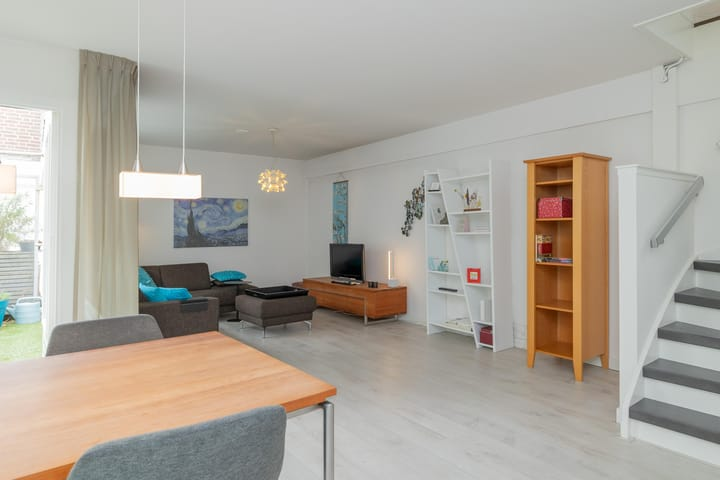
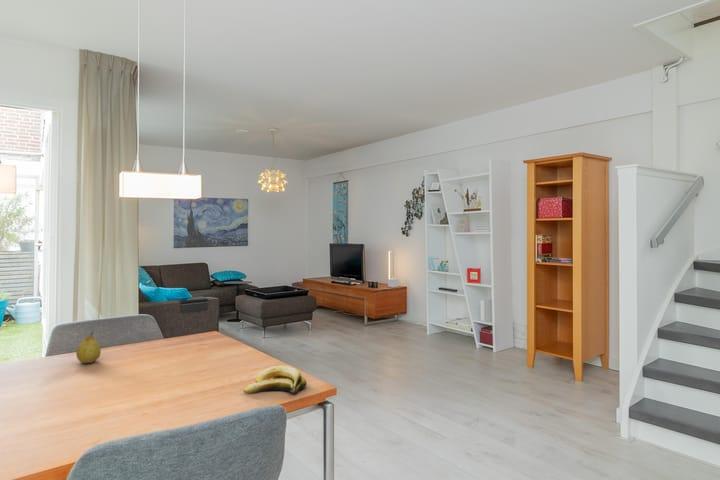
+ banana [242,365,308,395]
+ fruit [75,330,102,364]
